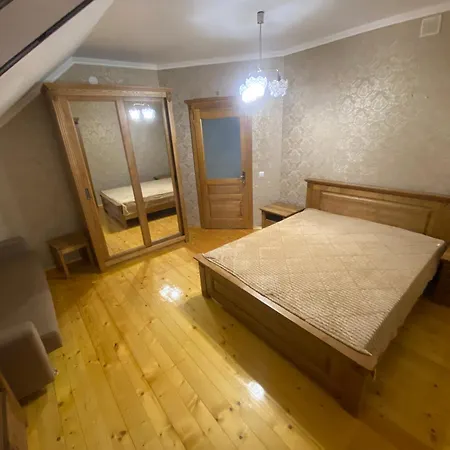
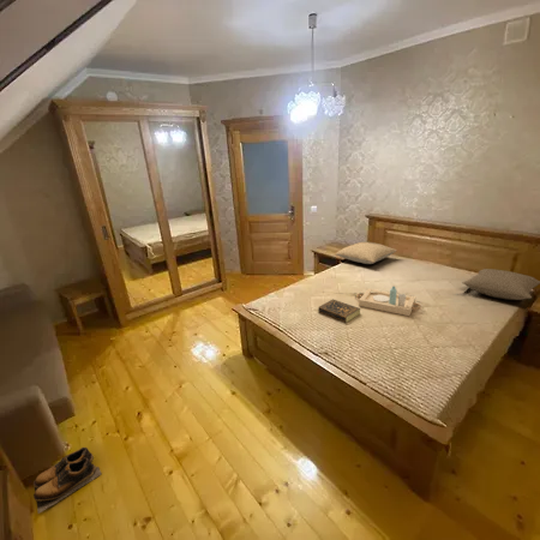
+ serving tray [355,286,422,317]
+ book [317,298,361,324]
+ pillow [335,241,398,265]
+ pillow [461,268,540,301]
+ shoes [32,446,102,515]
